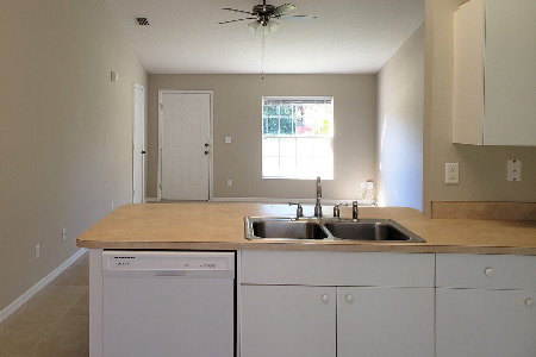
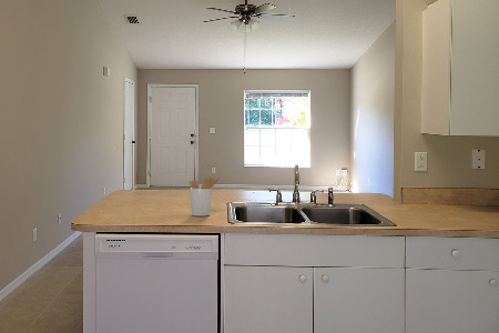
+ utensil holder [189,174,221,218]
